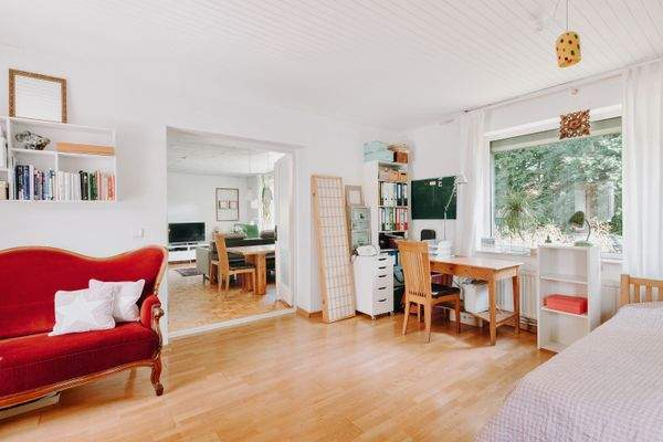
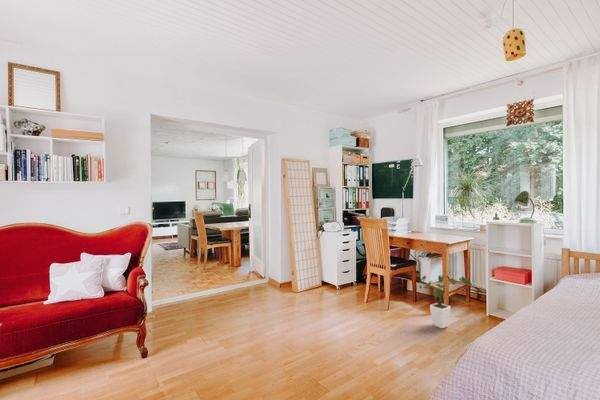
+ house plant [418,275,473,329]
